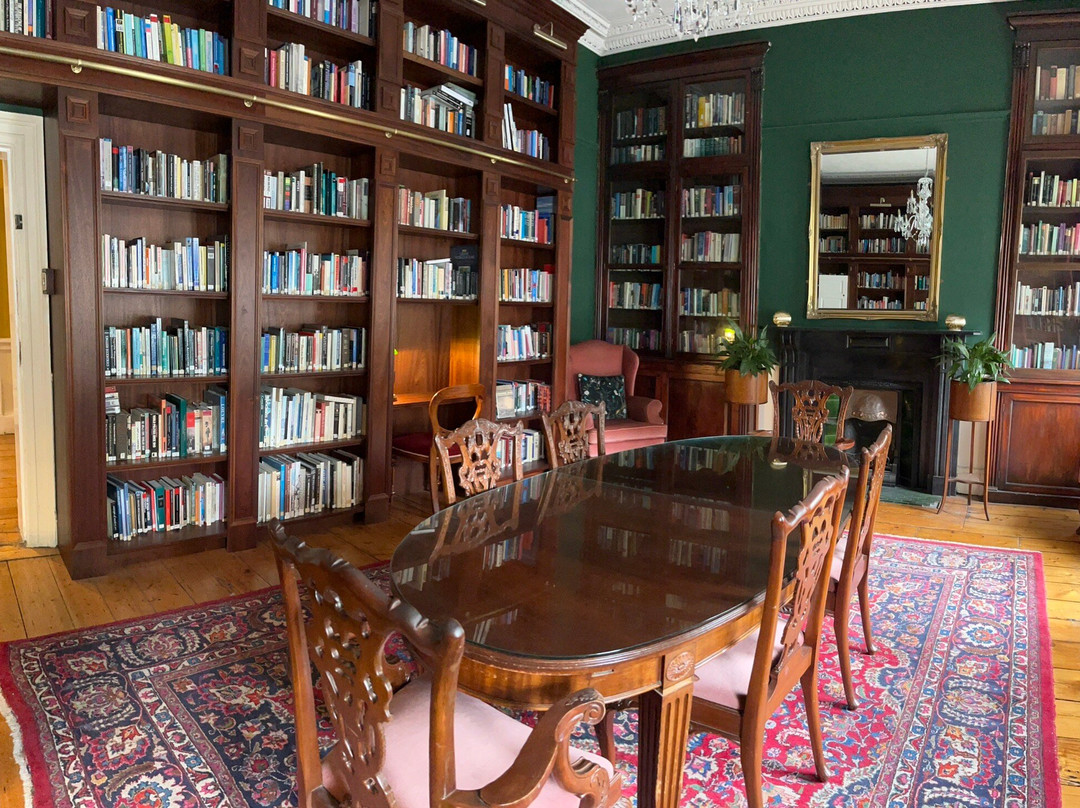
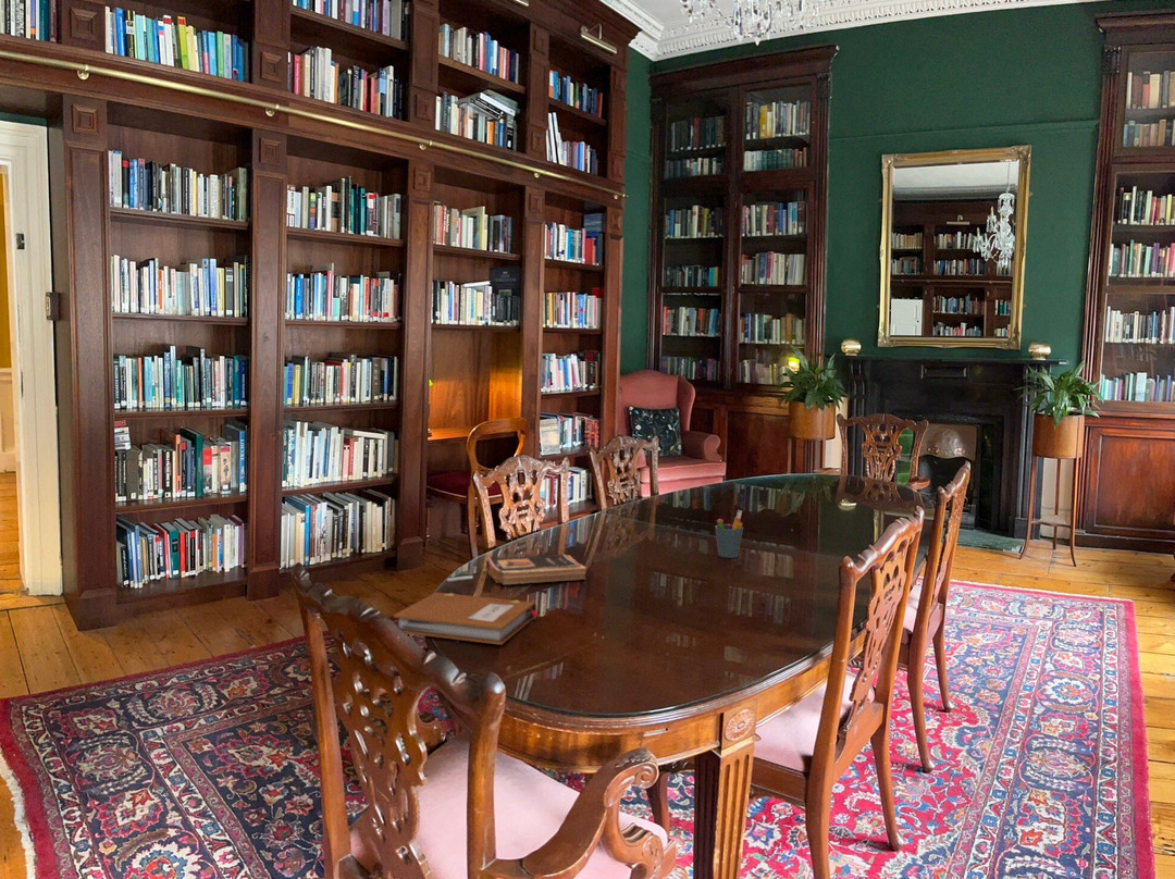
+ pen holder [714,509,744,559]
+ notebook [393,592,540,646]
+ book [485,554,588,585]
